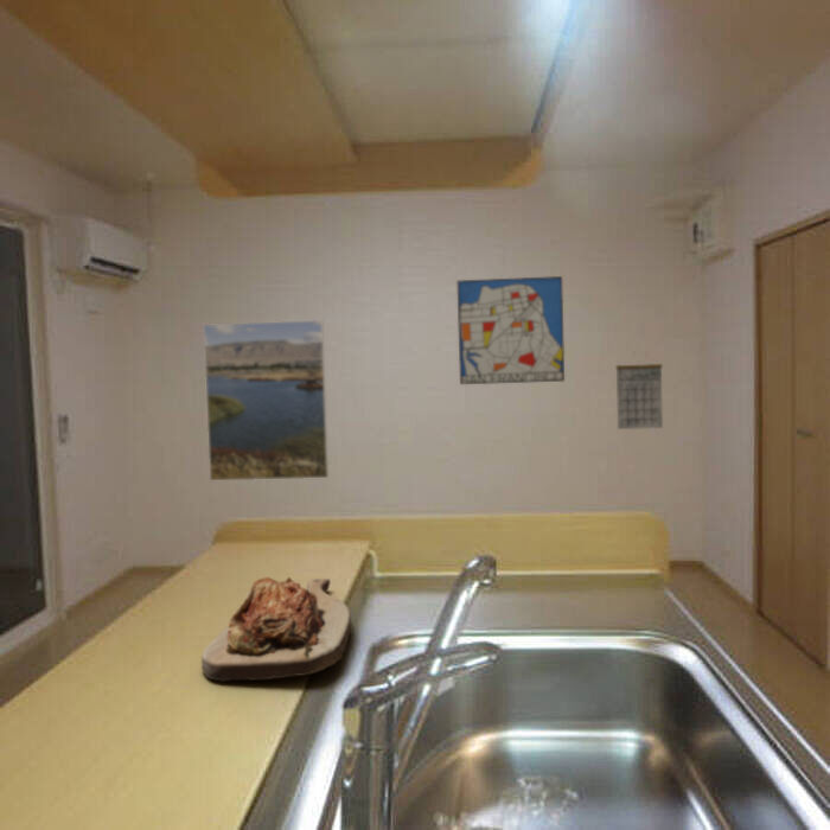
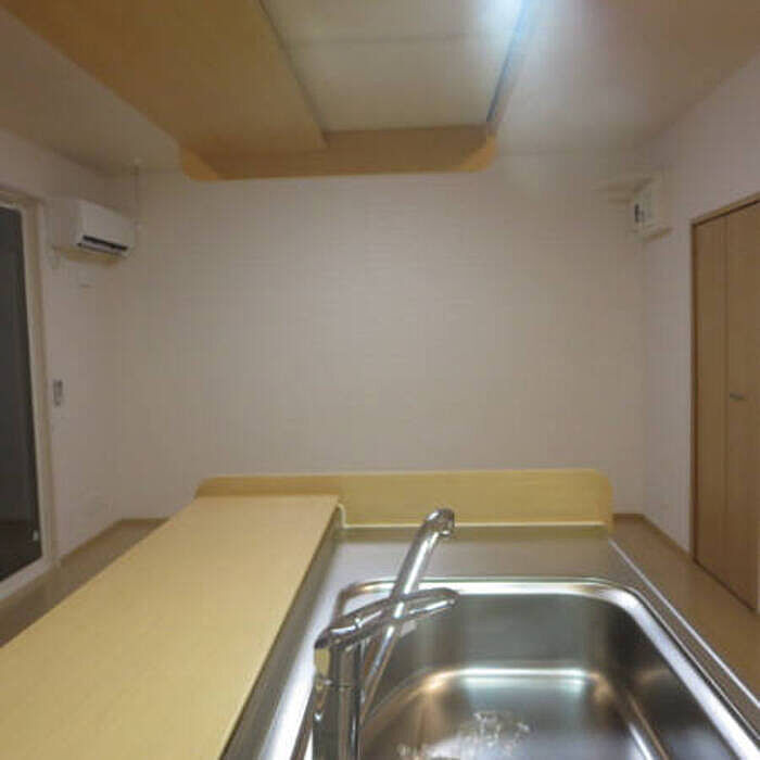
- calendar [615,350,664,430]
- wall art [456,275,566,385]
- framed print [203,319,330,481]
- cutting board [200,576,352,683]
